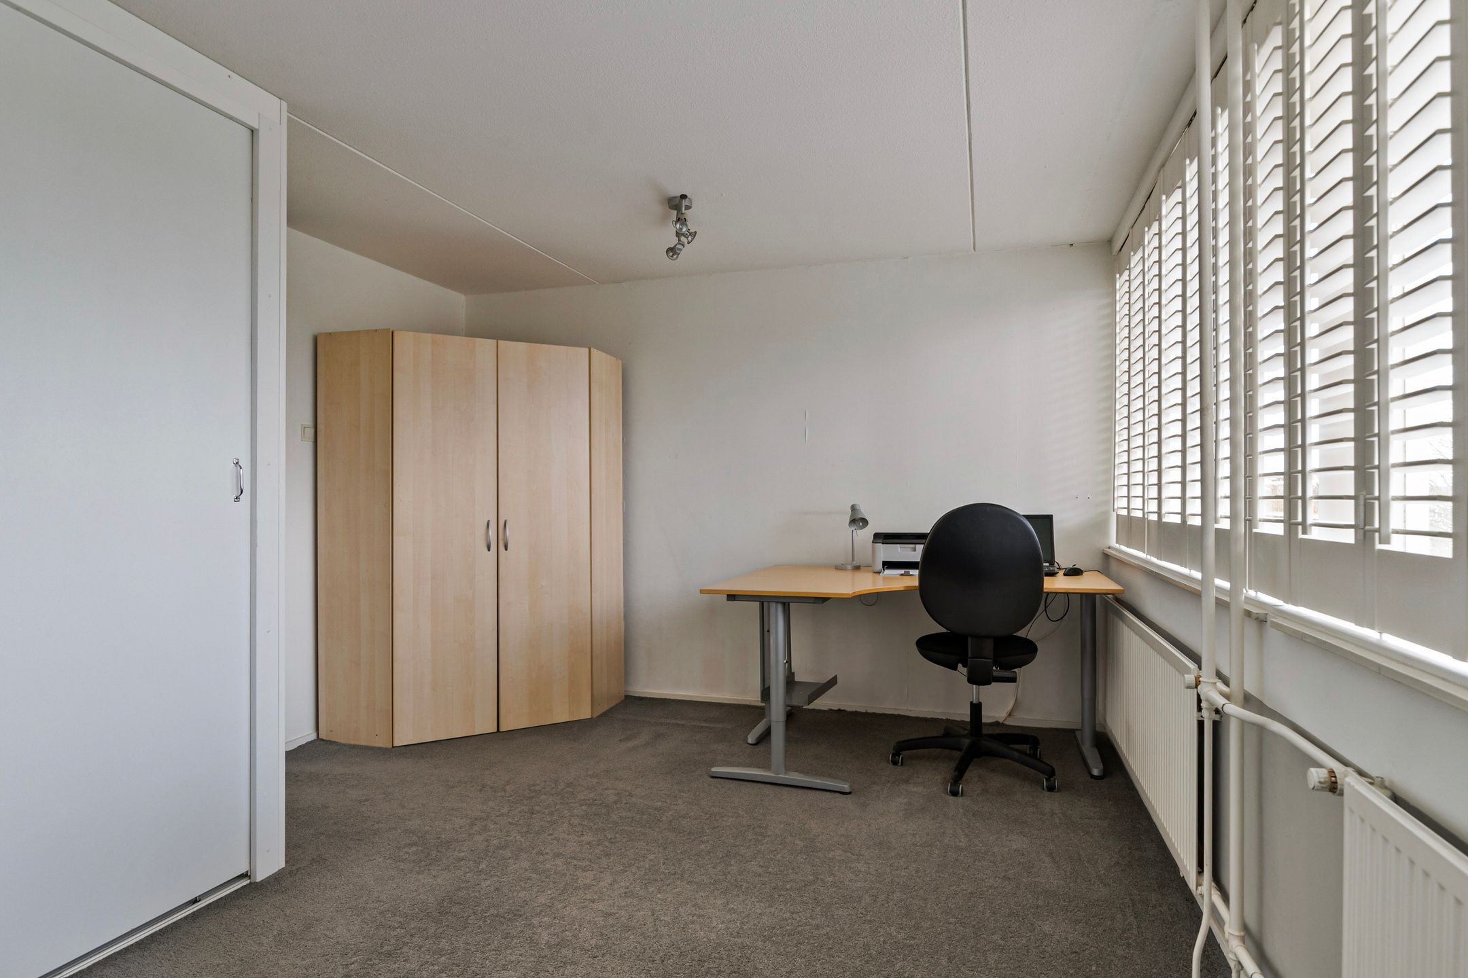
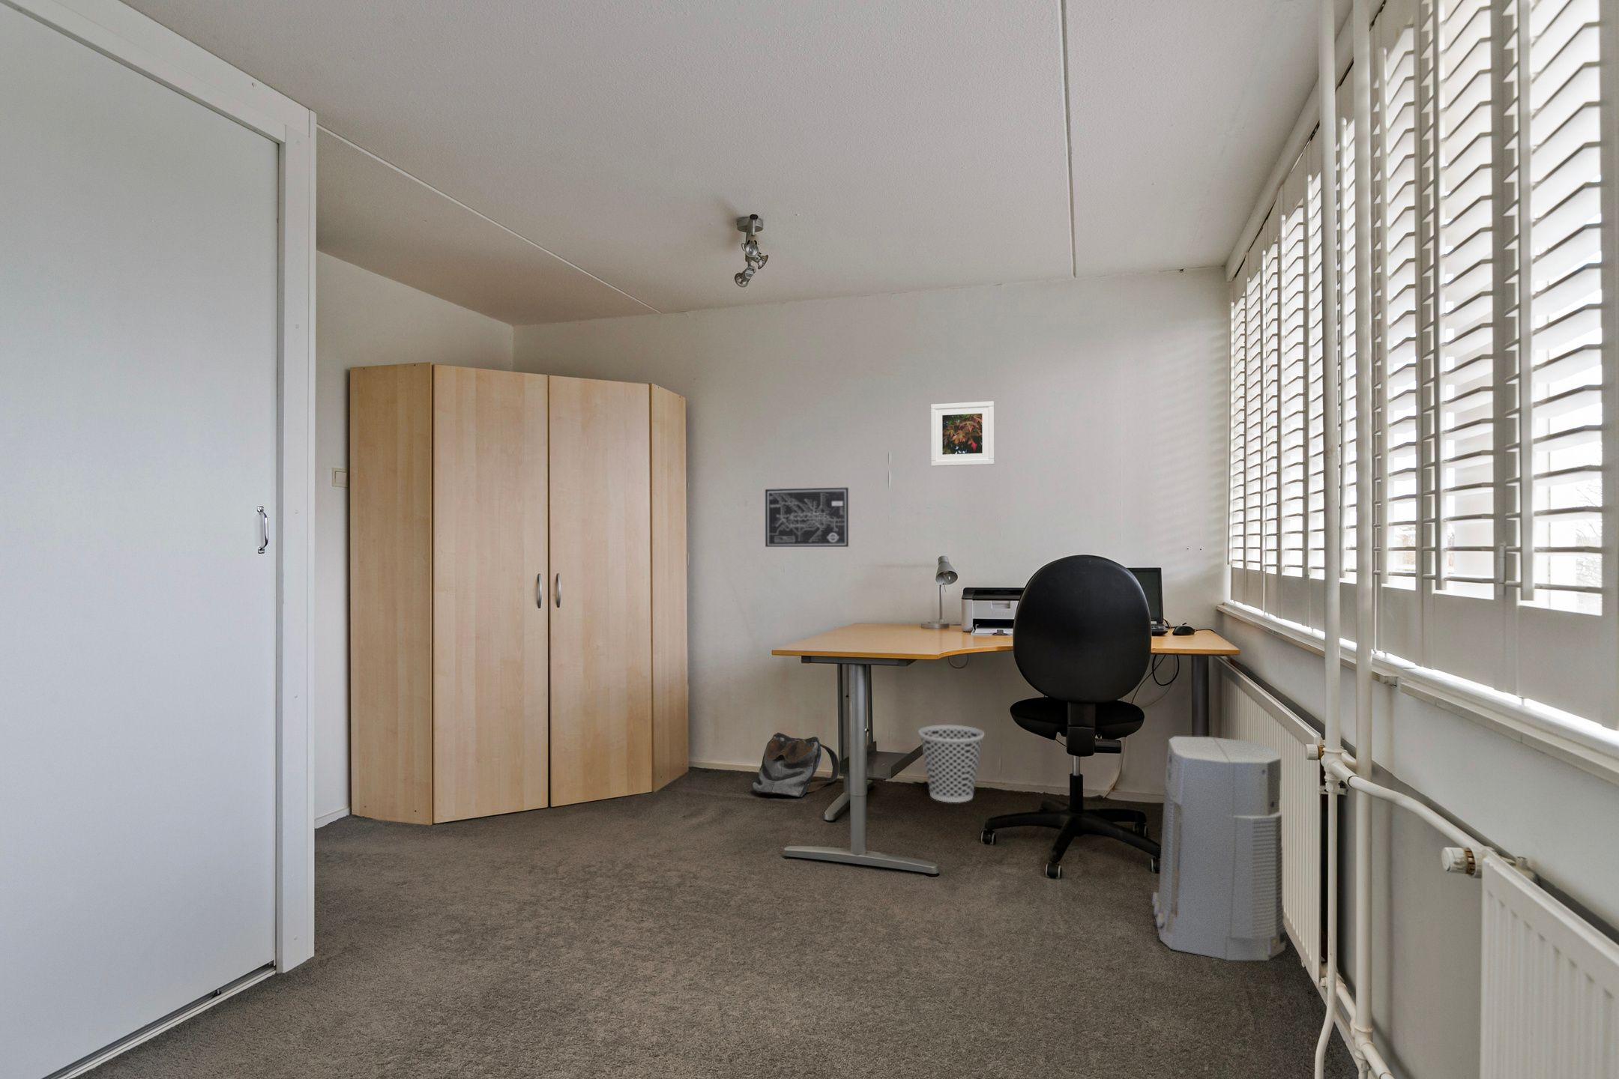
+ air purifier [1152,736,1287,961]
+ backpack [750,732,841,798]
+ wall art [765,487,849,548]
+ wastebasket [918,725,985,803]
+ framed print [930,401,995,467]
